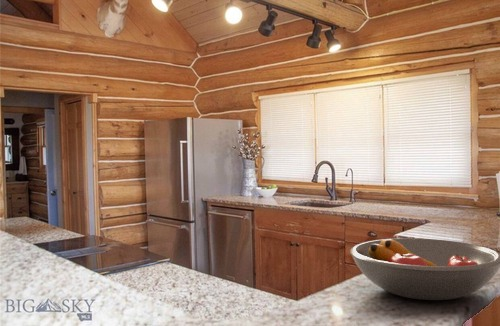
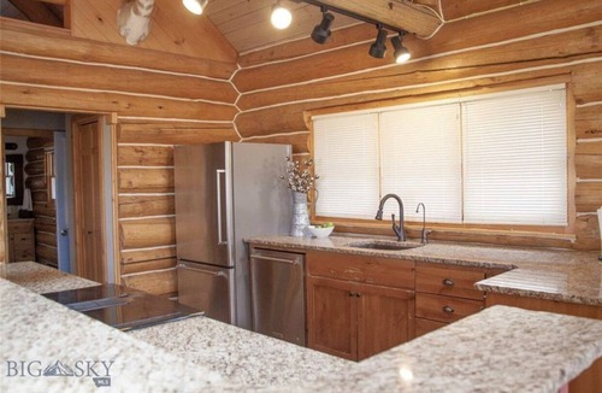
- fruit bowl [349,237,500,301]
